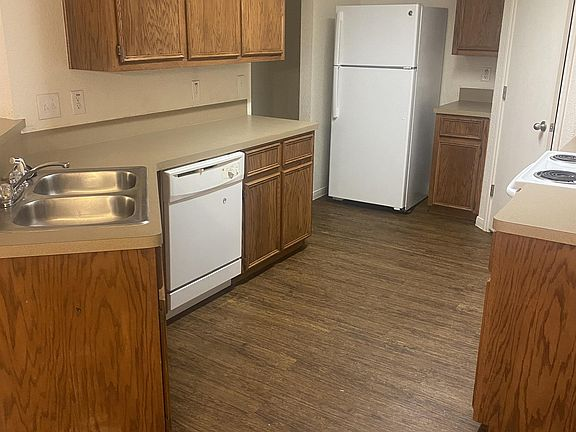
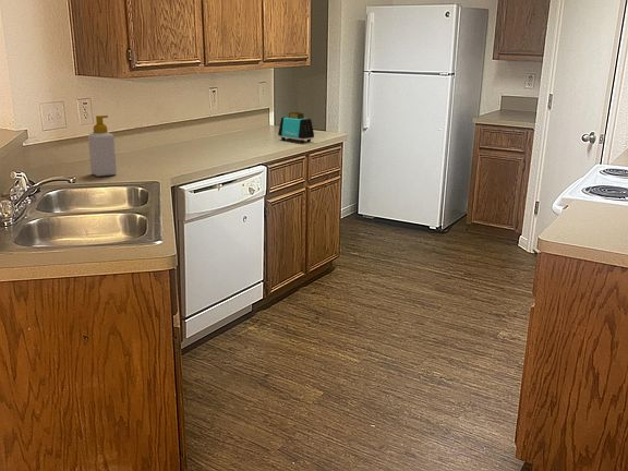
+ soap bottle [87,114,118,178]
+ toaster [277,111,315,144]
